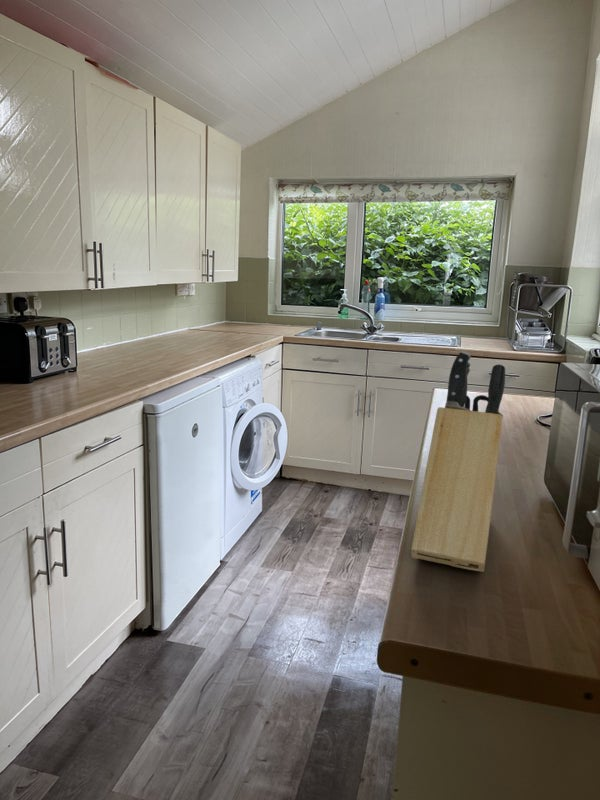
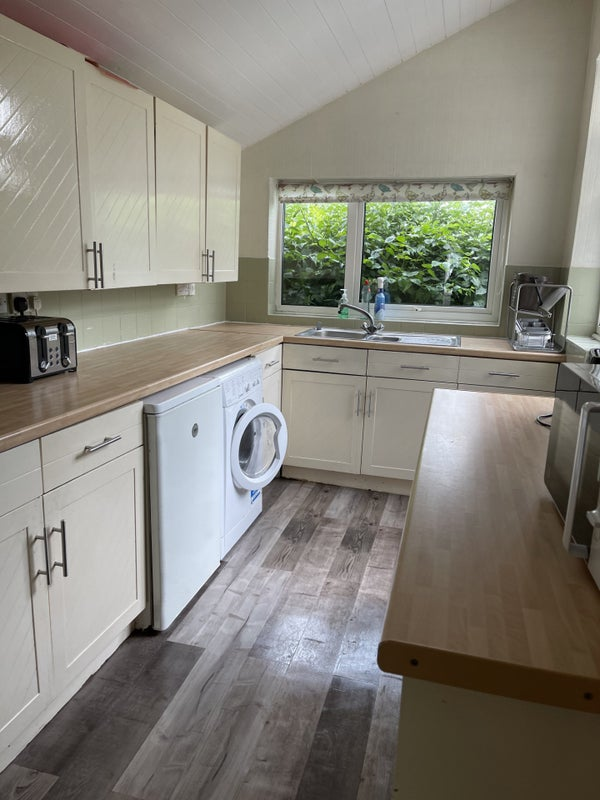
- knife block [410,350,506,573]
